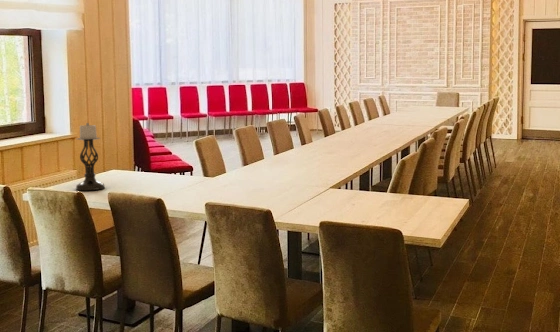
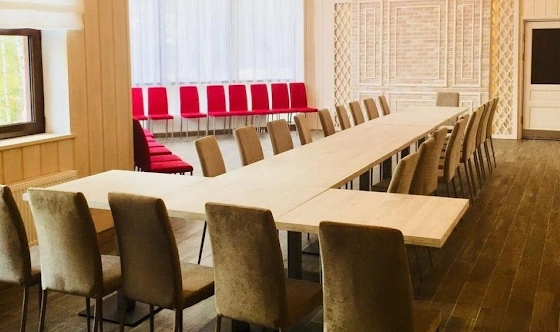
- candle holder [75,122,106,191]
